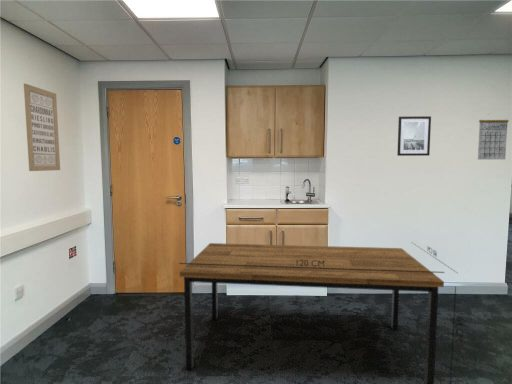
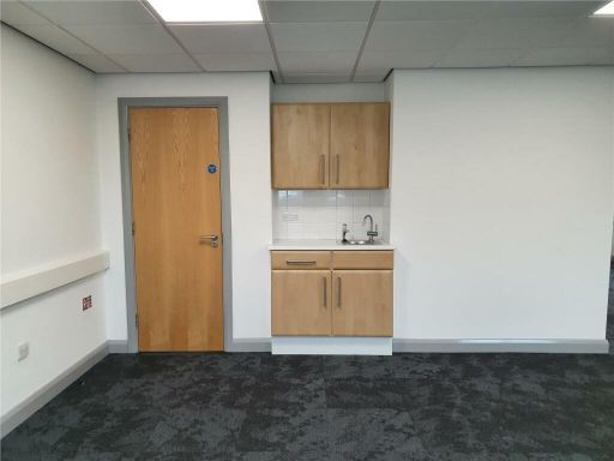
- calendar [477,112,510,161]
- wall art [396,115,432,157]
- dining table [179,242,465,384]
- wall art [23,83,61,172]
